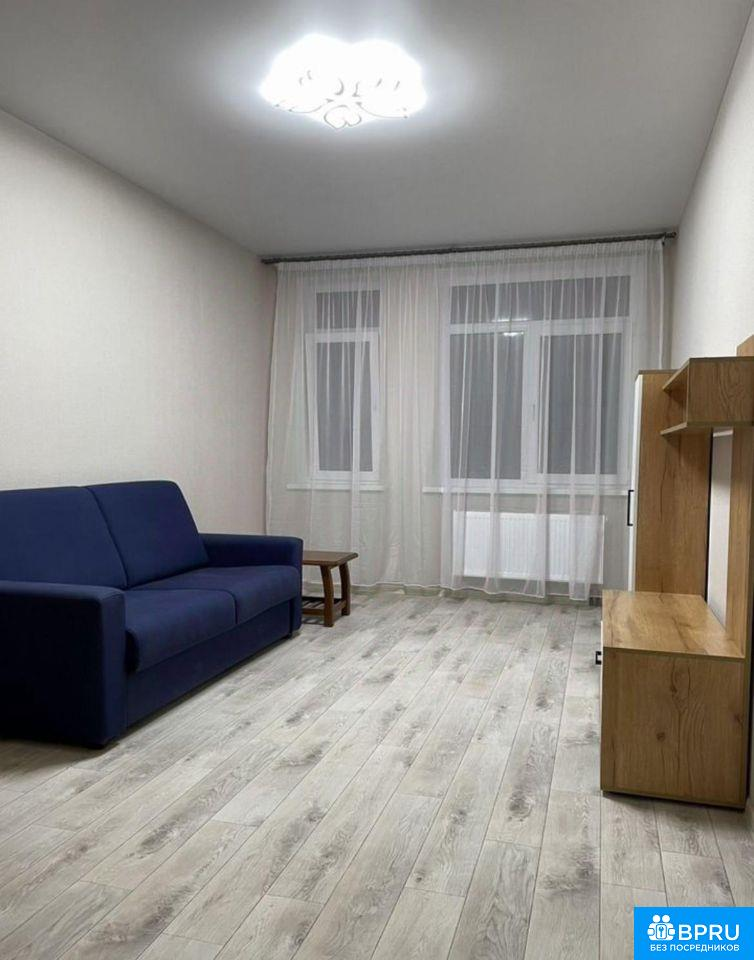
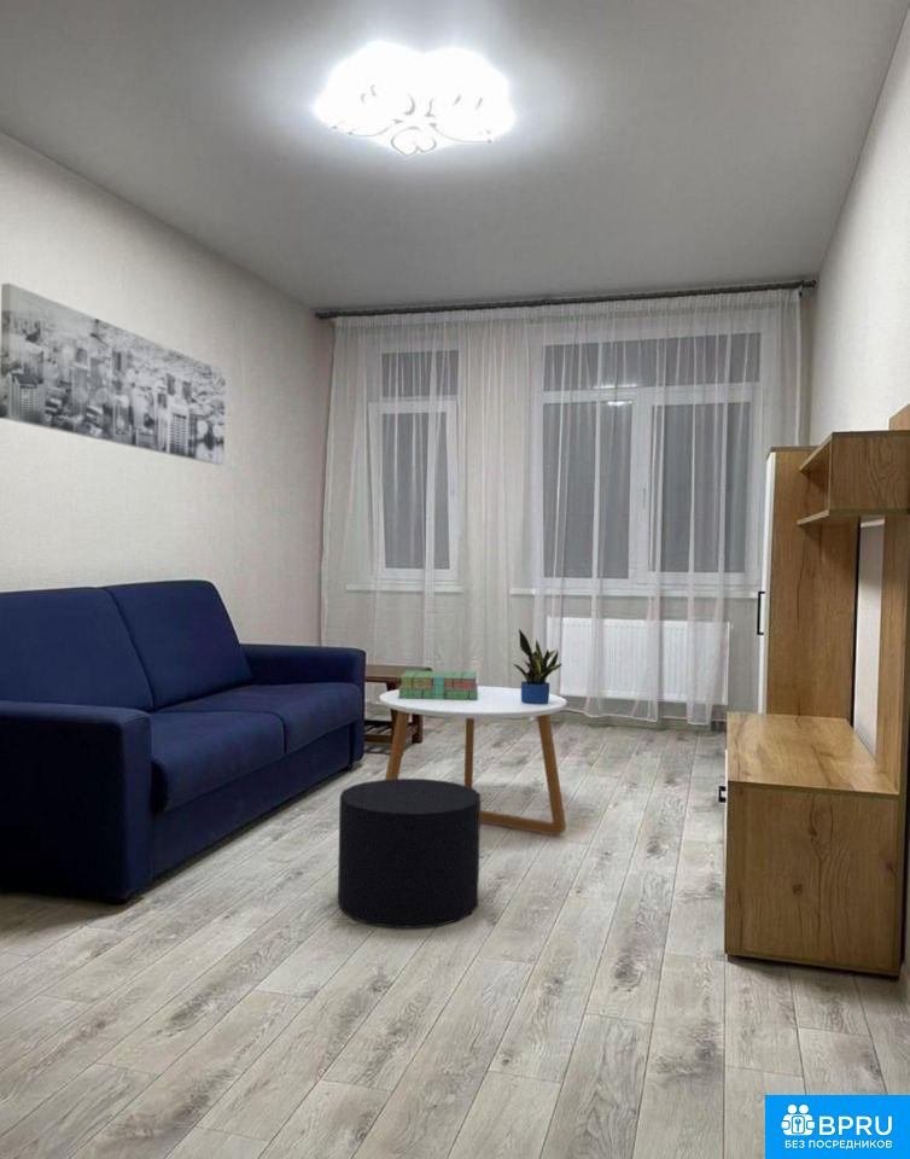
+ stool [337,777,482,930]
+ wall art [0,283,227,466]
+ coffee table [378,685,567,837]
+ stack of books [397,670,479,700]
+ potted plant [512,628,564,704]
